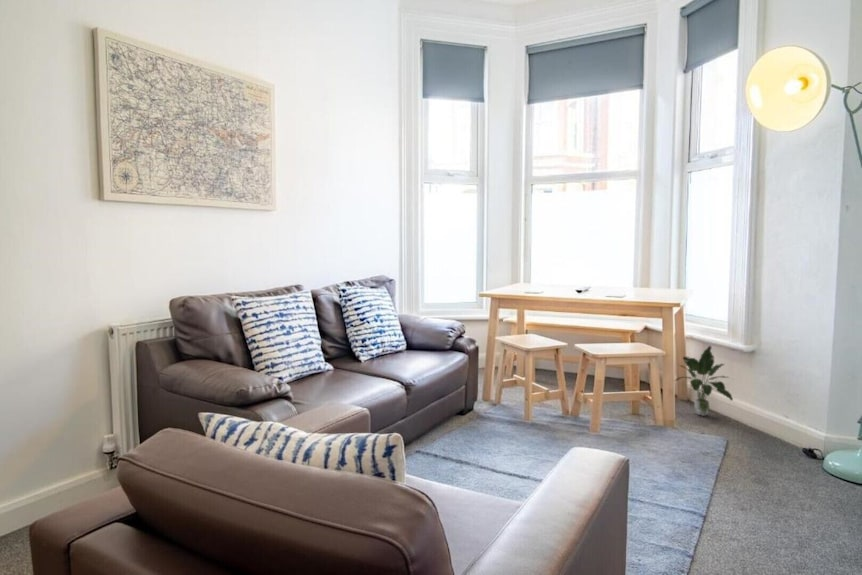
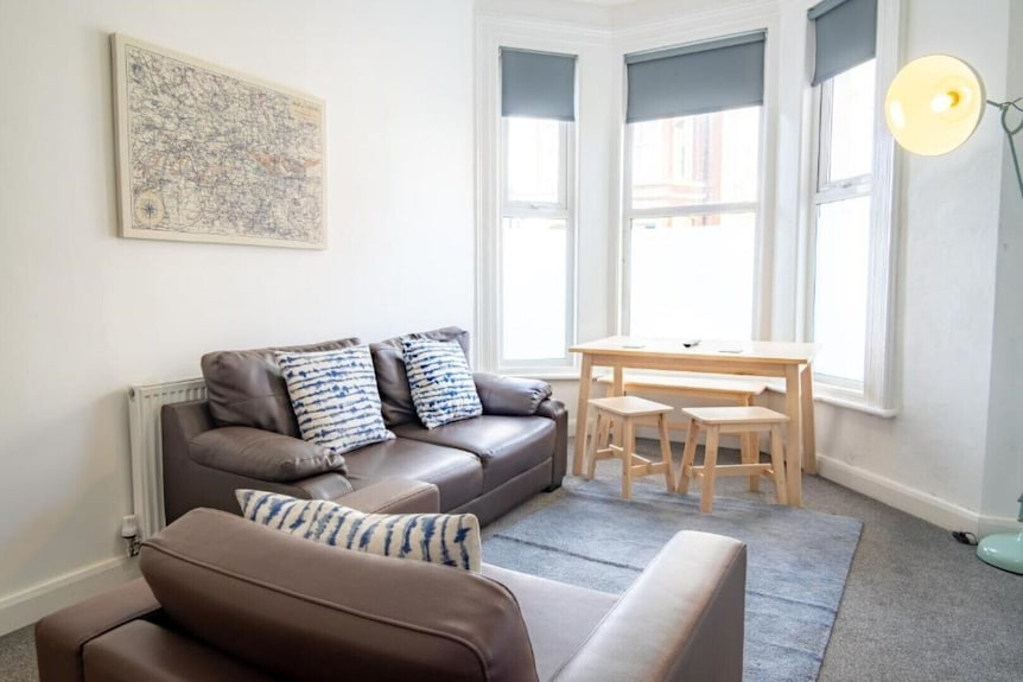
- potted plant [674,345,734,417]
